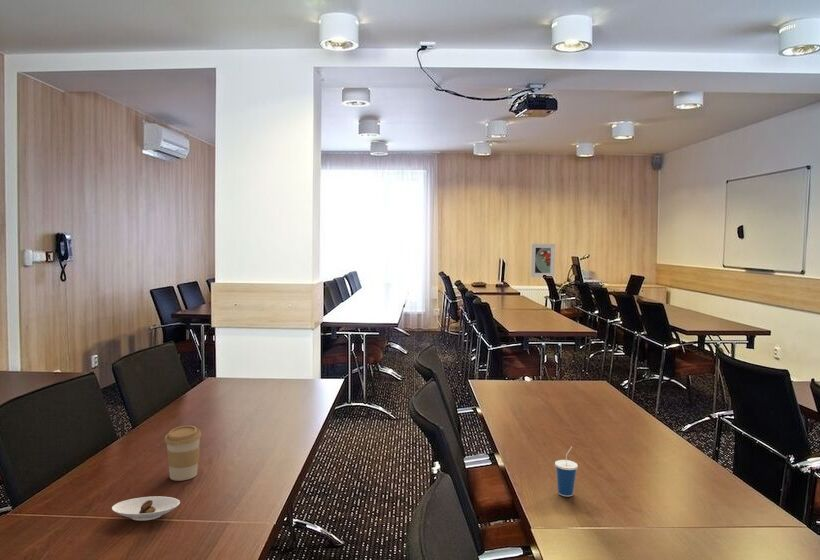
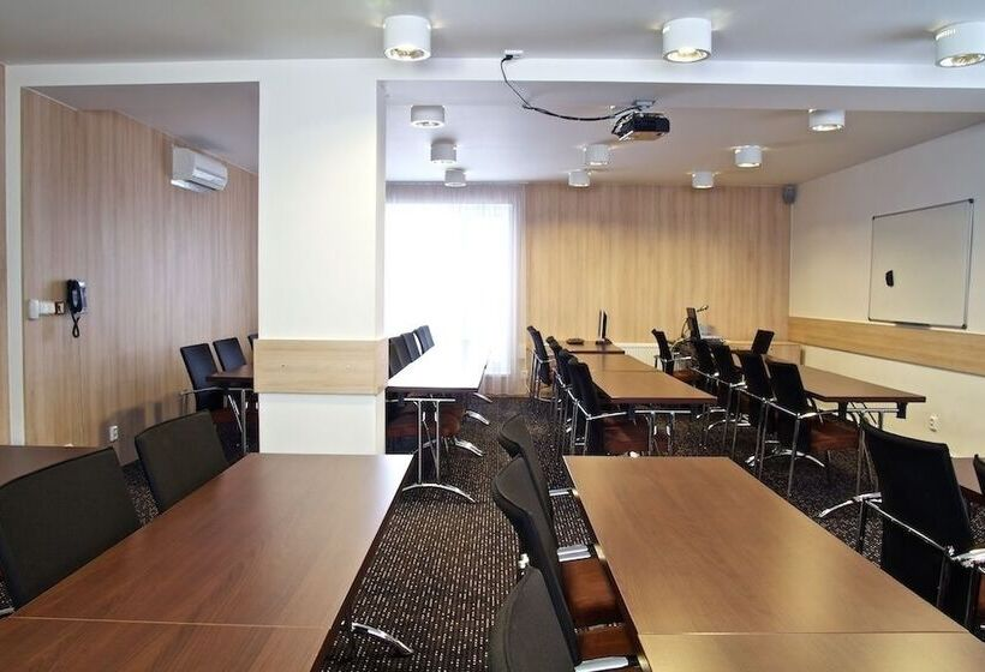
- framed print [530,243,556,278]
- saucer [111,495,181,522]
- coffee cup [164,425,202,482]
- cup [554,446,579,497]
